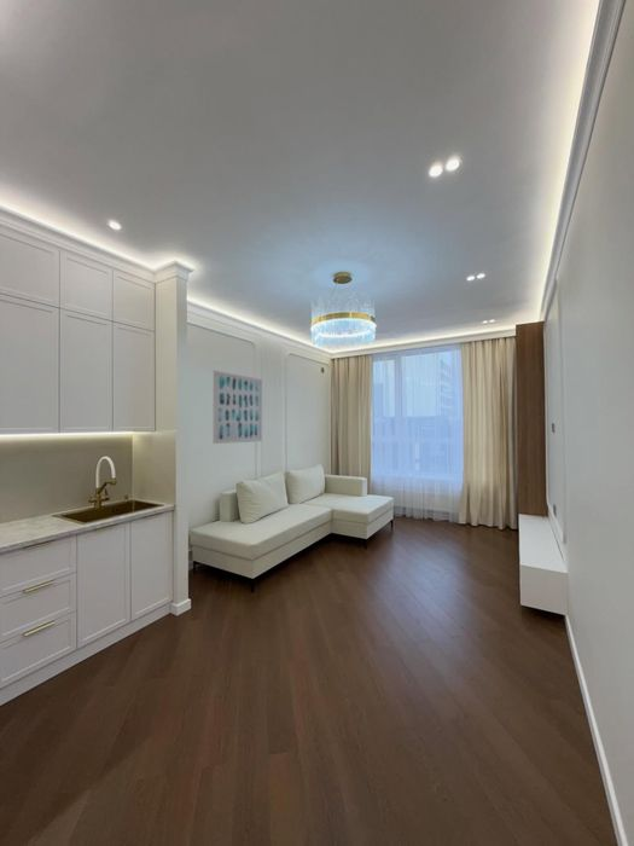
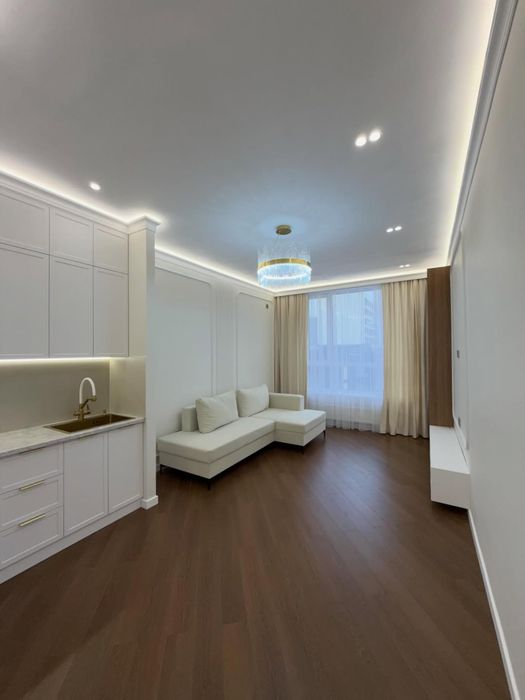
- wall art [213,370,263,445]
